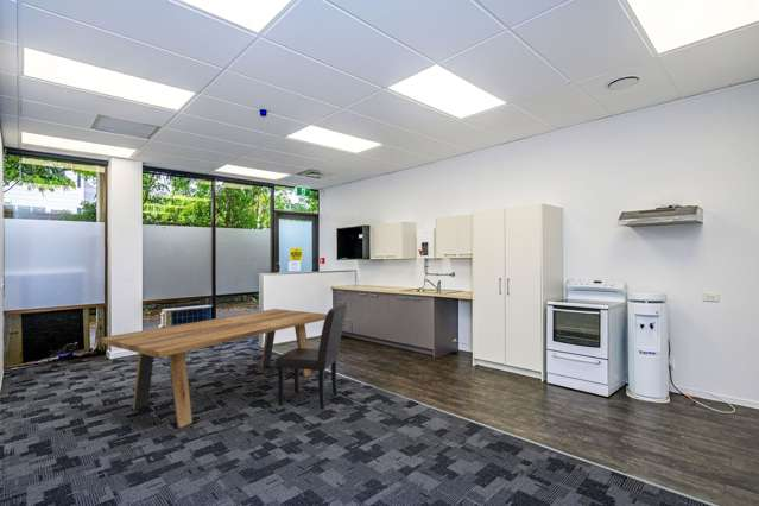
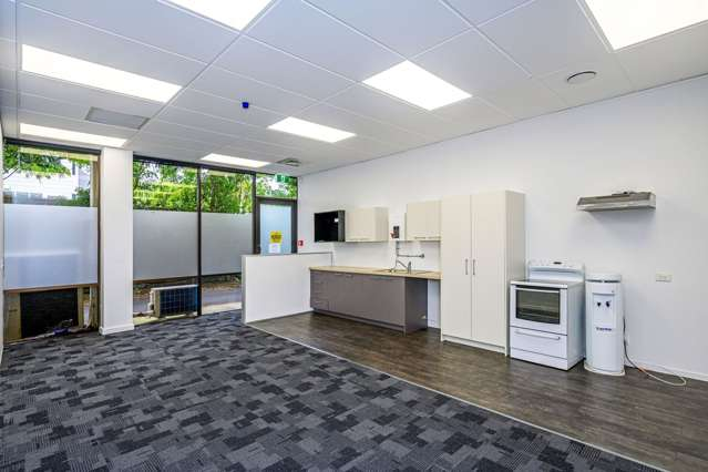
- chair [274,303,348,410]
- dining table [99,308,327,429]
